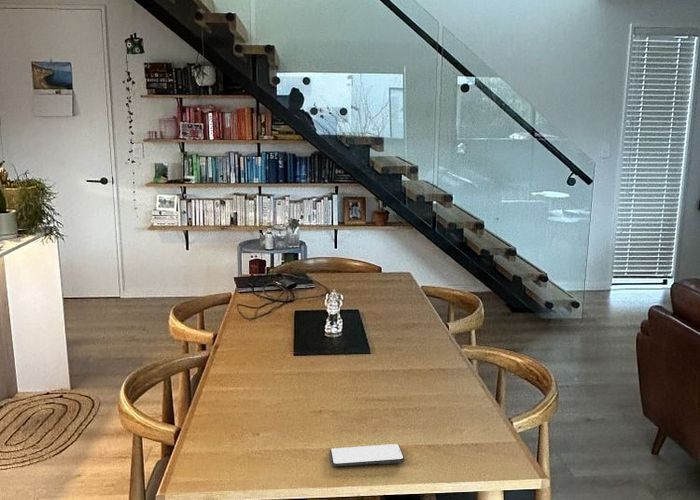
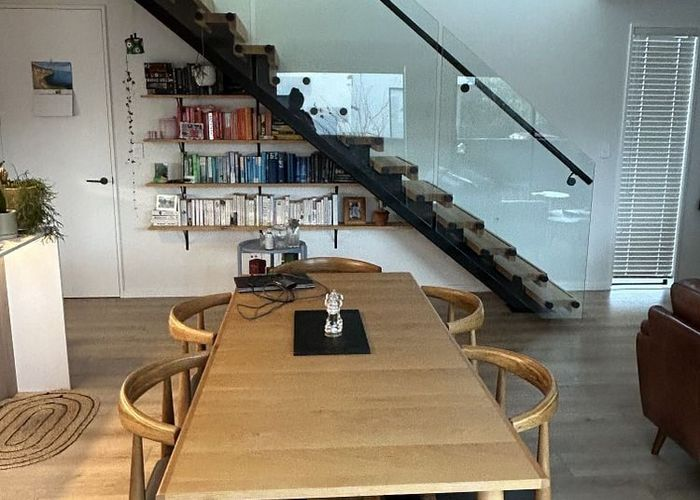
- smartphone [329,443,406,468]
